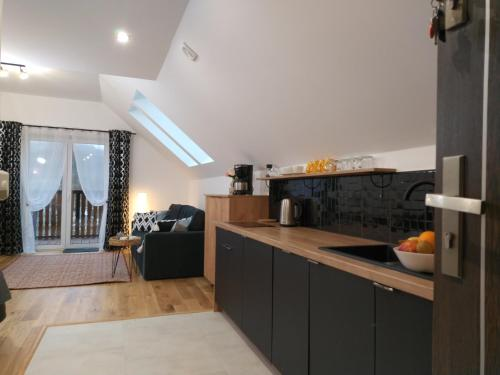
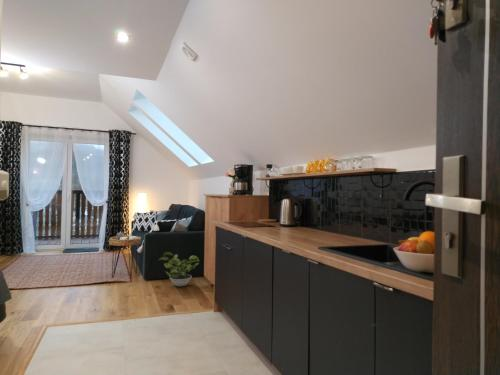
+ potted plant [157,251,200,288]
